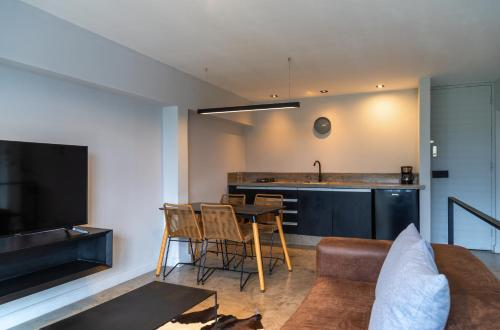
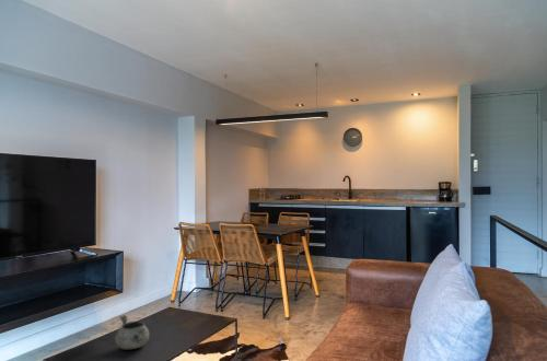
+ decorative bowl [114,314,150,350]
